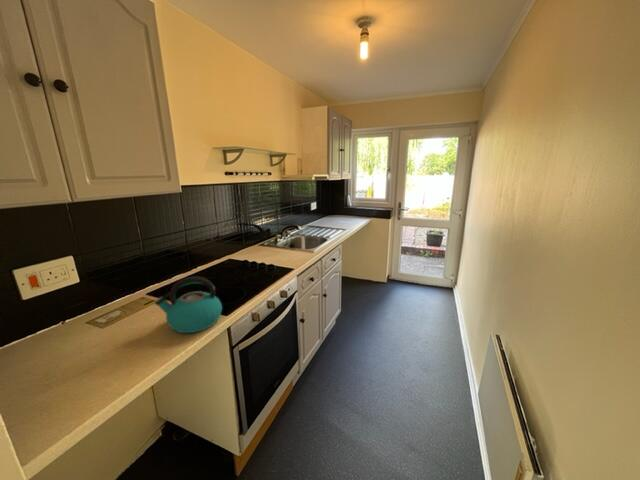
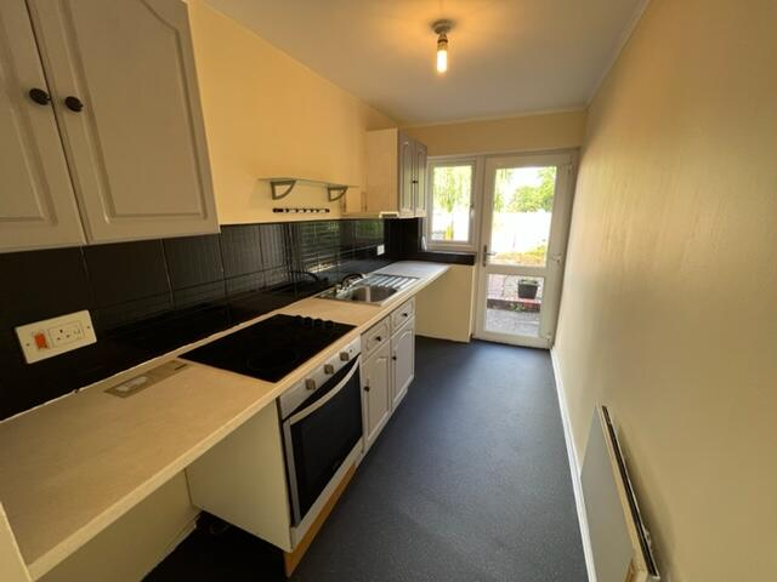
- kettle [154,275,223,334]
